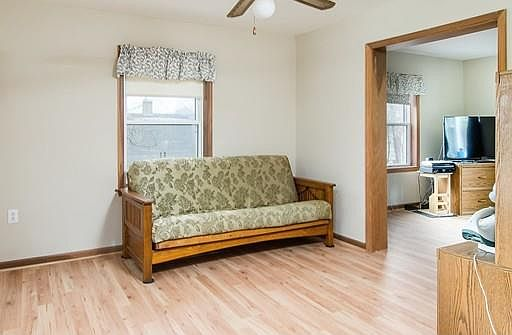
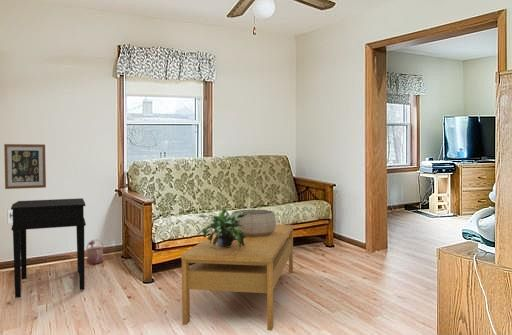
+ side table [8,197,87,299]
+ decorative bowl [231,209,277,237]
+ potted plant [197,207,250,248]
+ watering can [85,239,105,265]
+ wall art [3,143,47,190]
+ coffee table [180,224,294,332]
